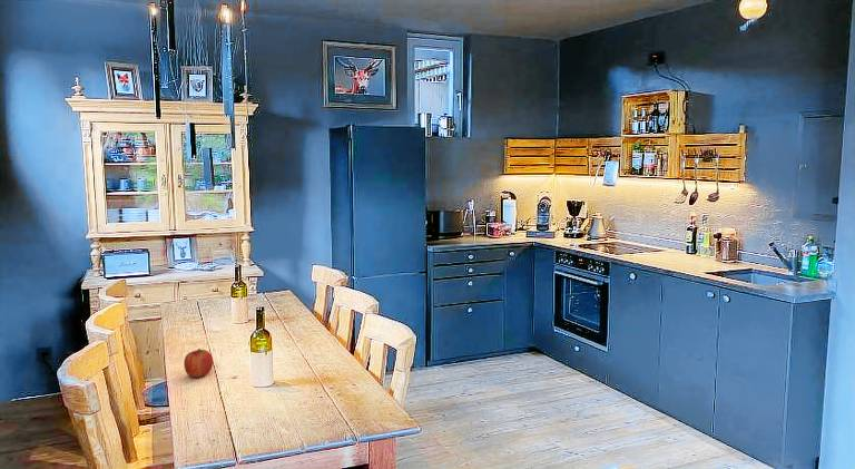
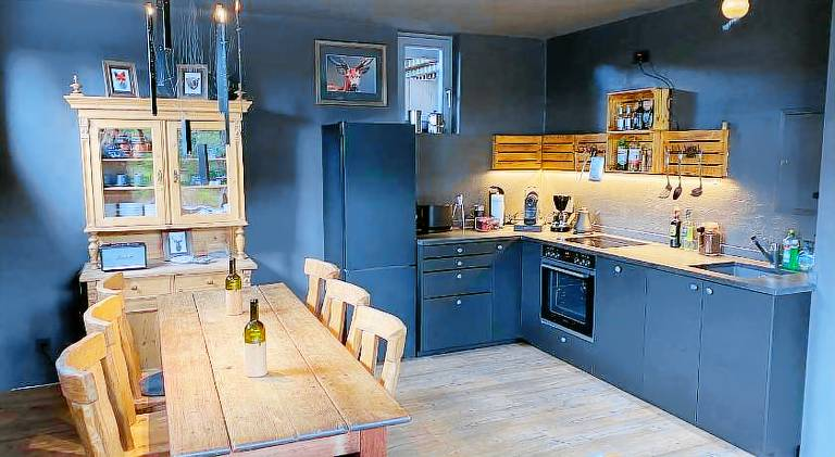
- fruit [183,348,214,379]
